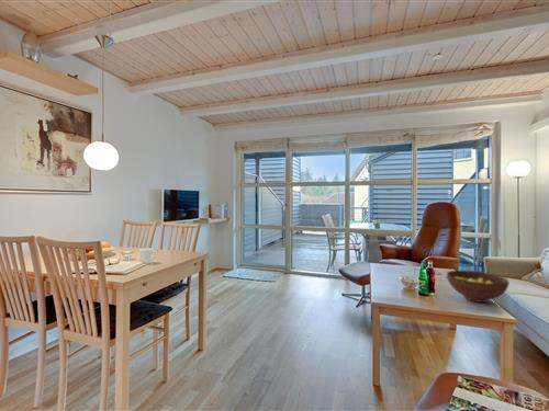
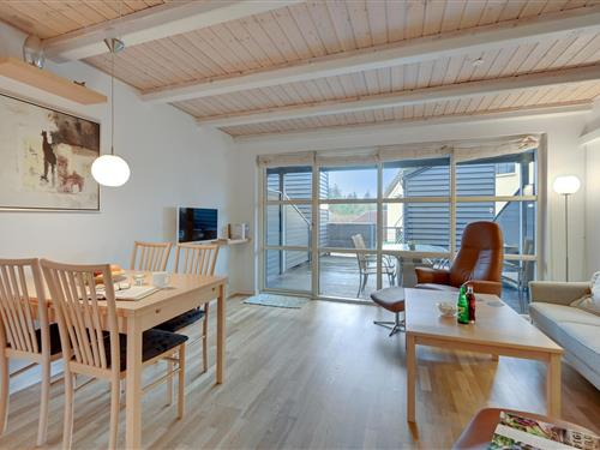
- fruit bowl [446,270,511,304]
